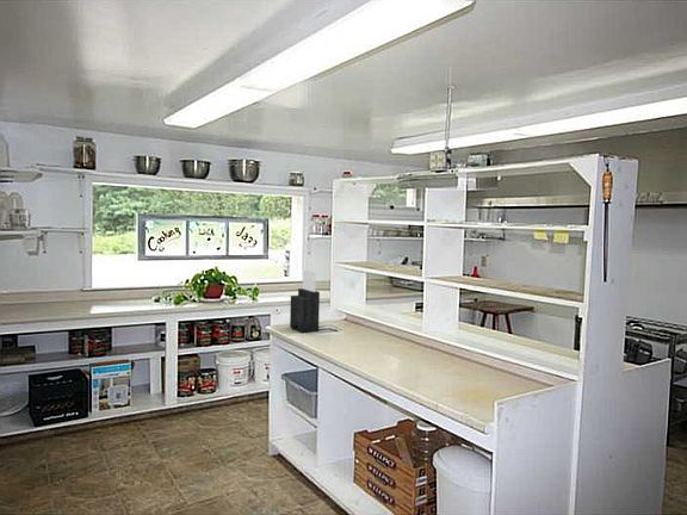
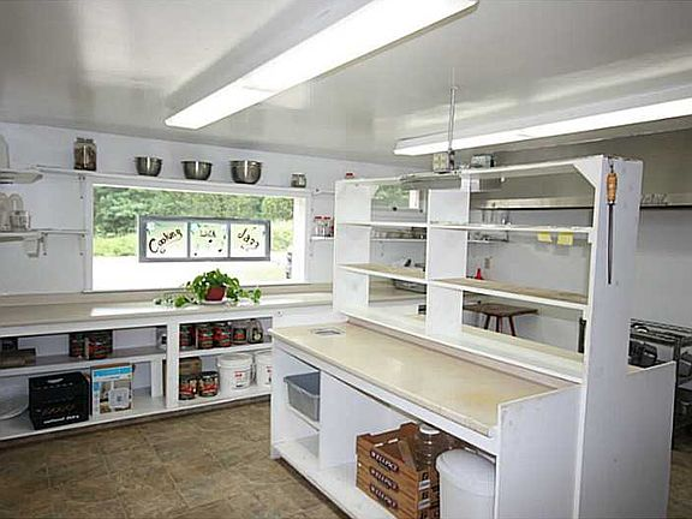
- knife block [289,268,321,334]
